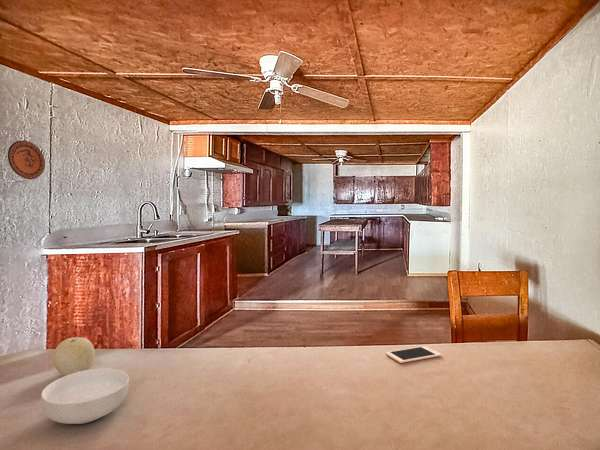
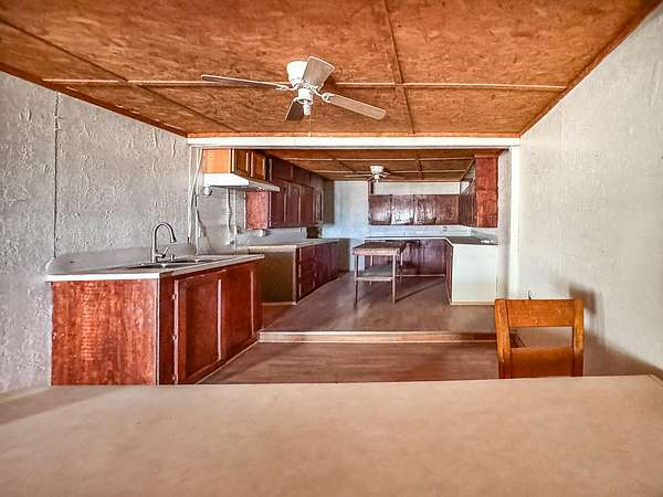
- fruit [52,336,96,377]
- cereal bowl [40,367,130,425]
- decorative plate [7,139,46,180]
- cell phone [385,345,443,364]
